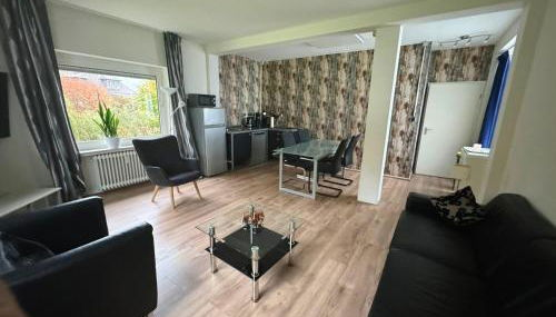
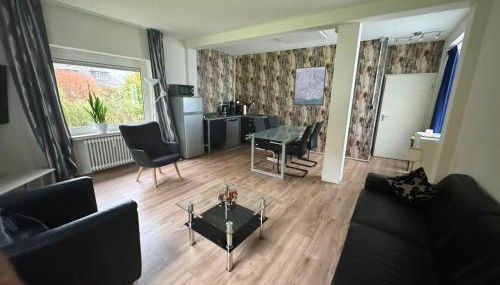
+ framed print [293,65,327,106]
